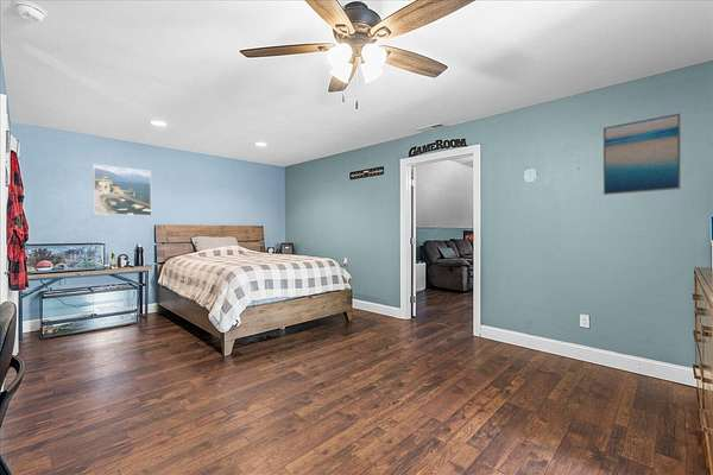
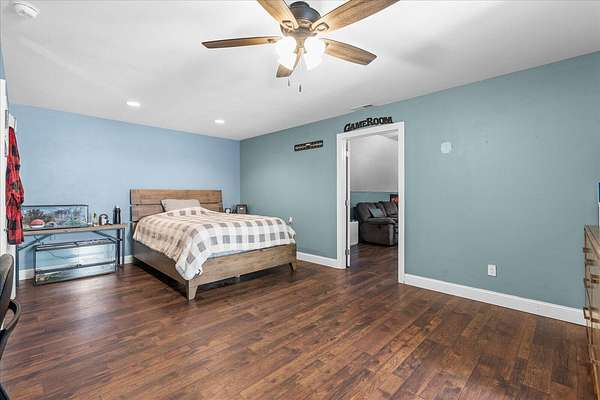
- wall art [602,112,681,196]
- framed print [93,163,152,216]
